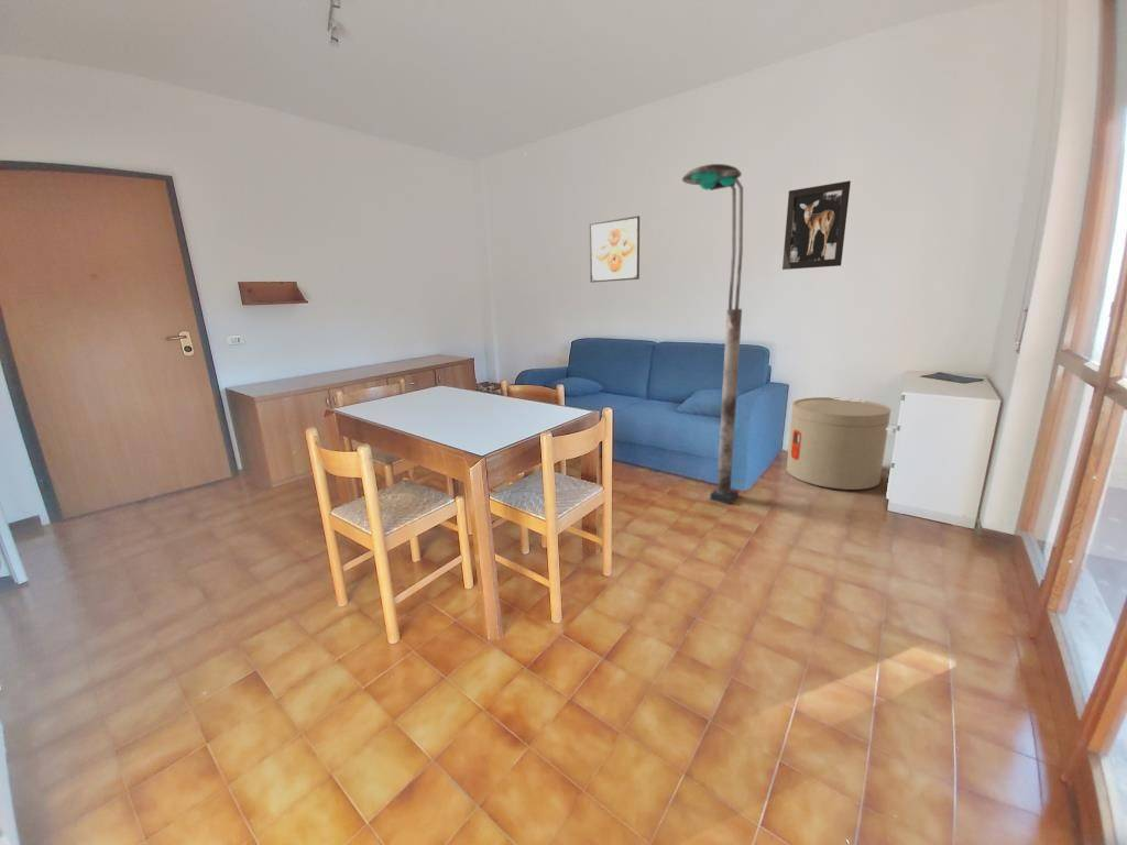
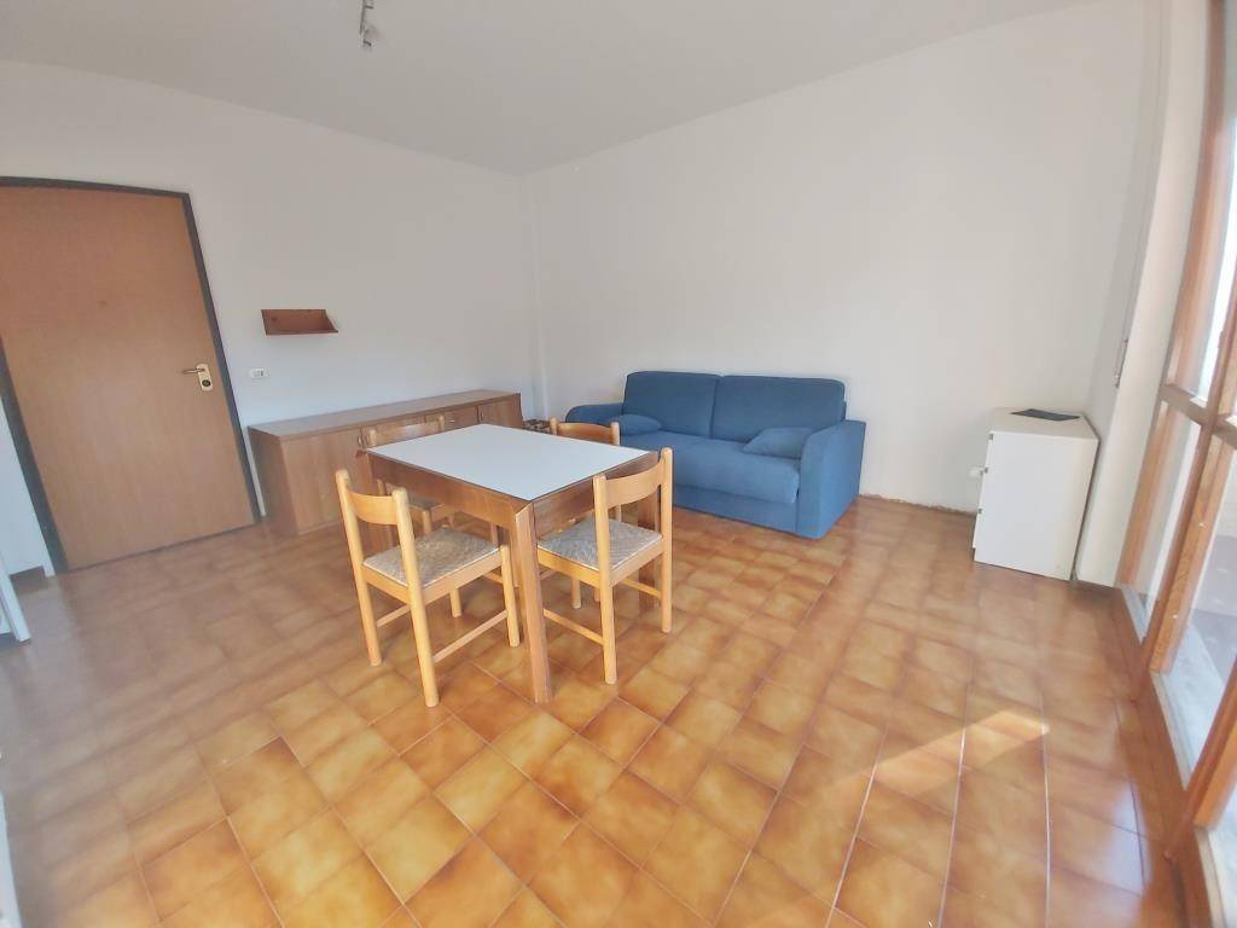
- side table [786,396,891,491]
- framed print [589,215,641,284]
- wall art [781,179,852,271]
- floor lamp [681,163,744,505]
